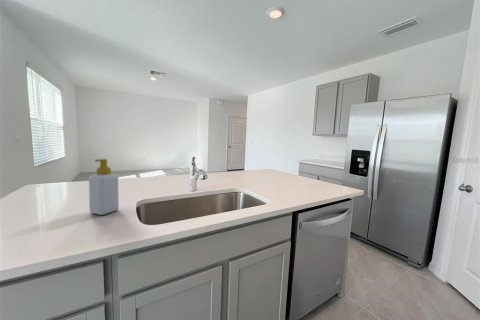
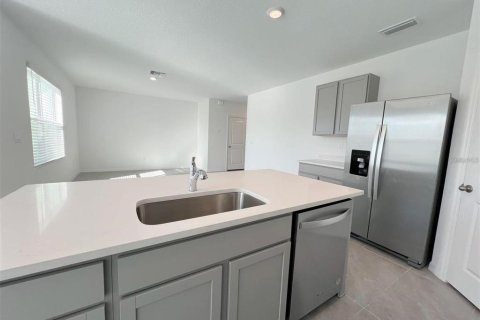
- soap bottle [88,158,120,216]
